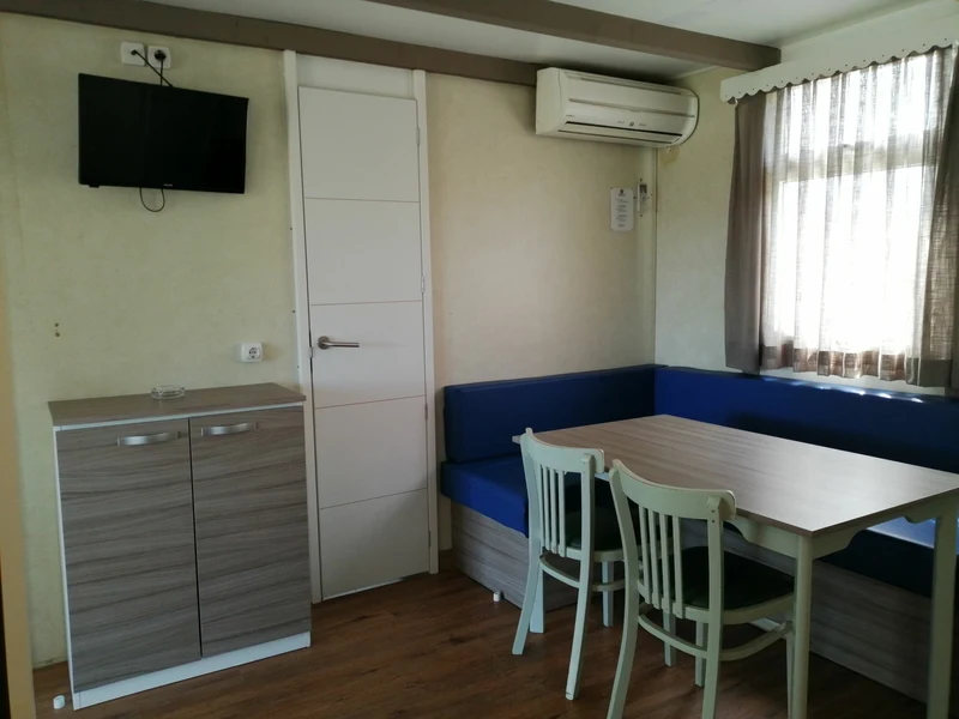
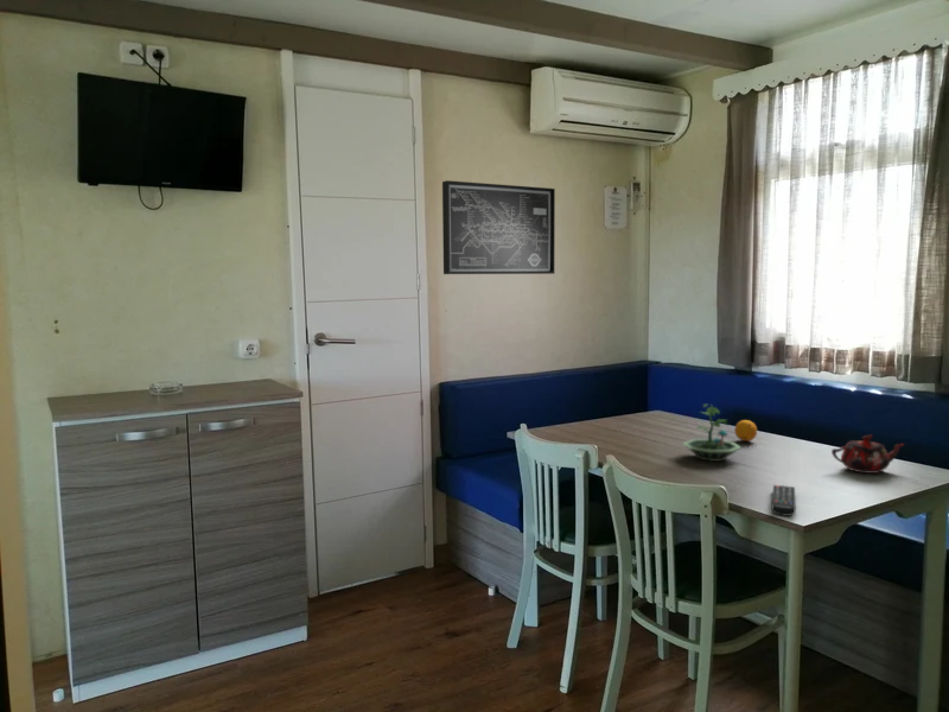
+ terrarium [681,403,743,463]
+ wall art [441,179,556,275]
+ teapot [830,434,905,475]
+ fruit [733,419,758,443]
+ remote control [771,484,796,517]
